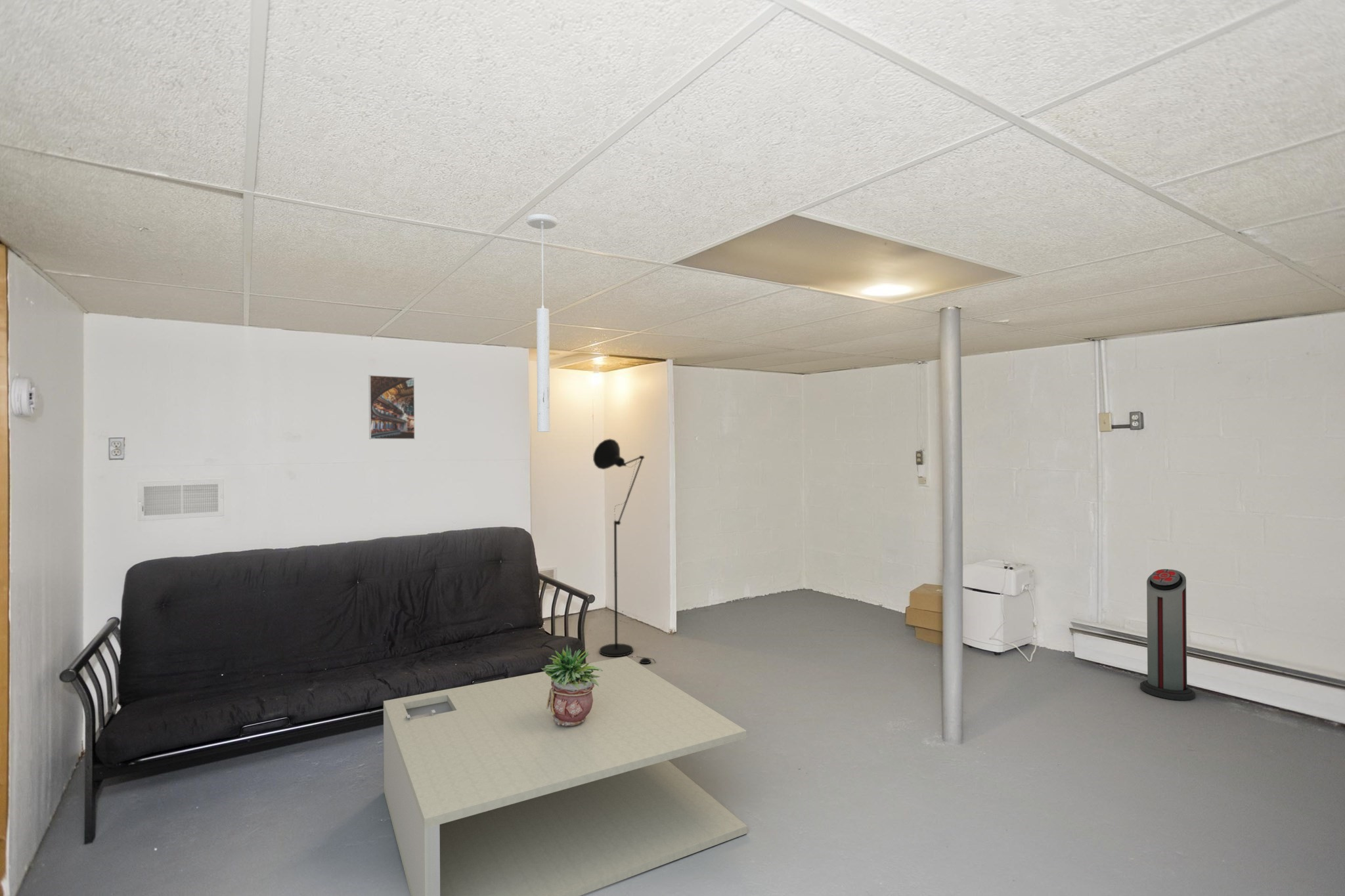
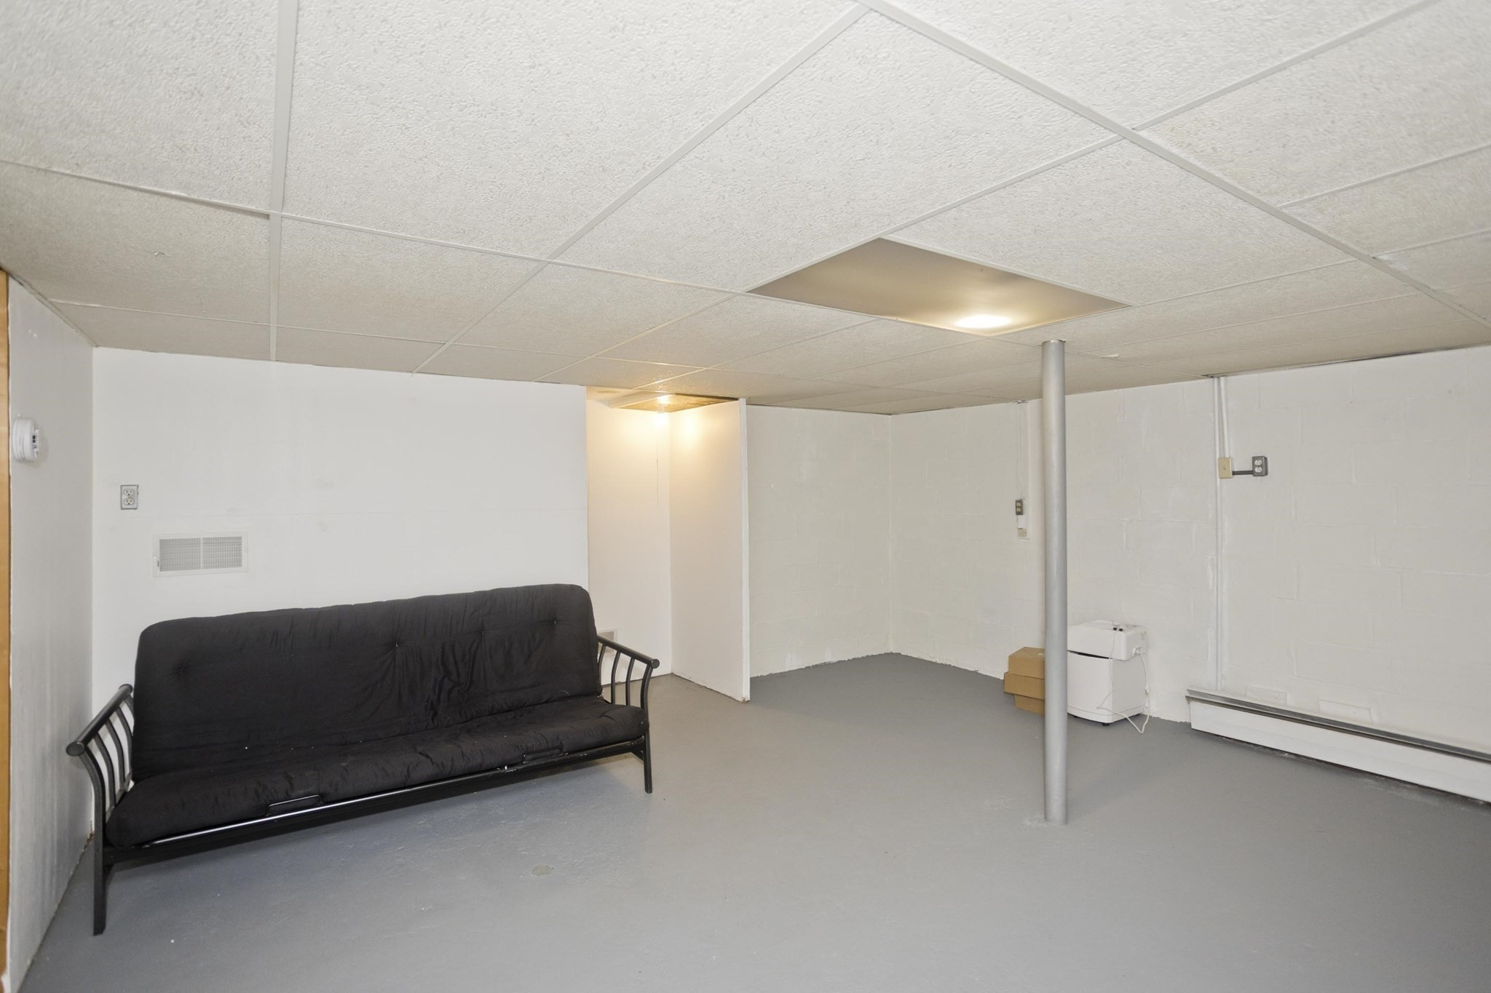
- coffee table [383,656,748,896]
- floor lamp [592,438,657,664]
- ceiling light [526,213,558,433]
- air purifier [1139,568,1196,701]
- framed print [368,374,416,440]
- potted plant [540,644,603,727]
